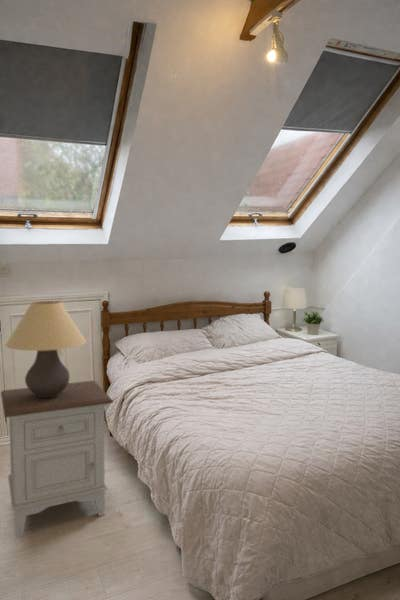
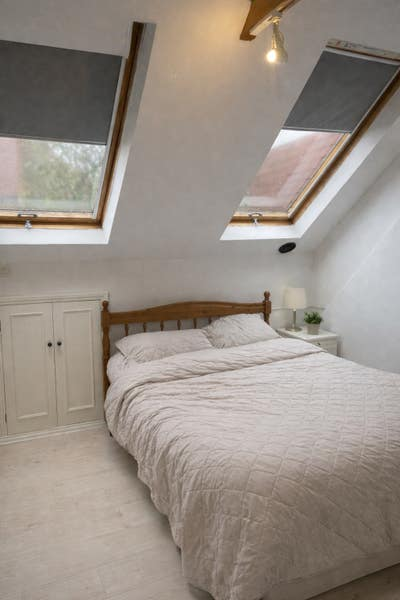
- table lamp [4,300,87,397]
- nightstand [0,380,114,538]
